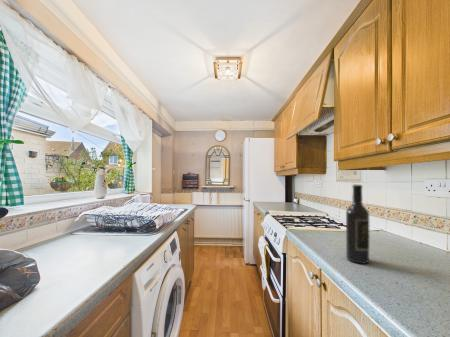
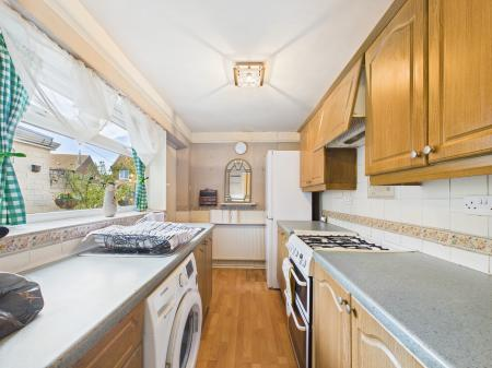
- wine bottle [345,184,370,265]
